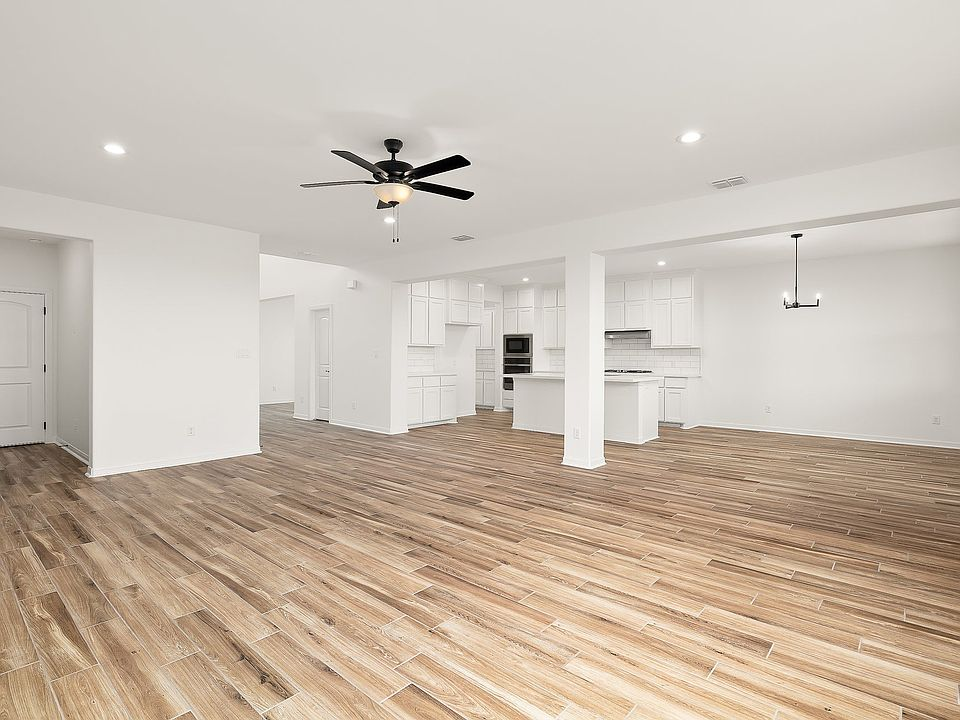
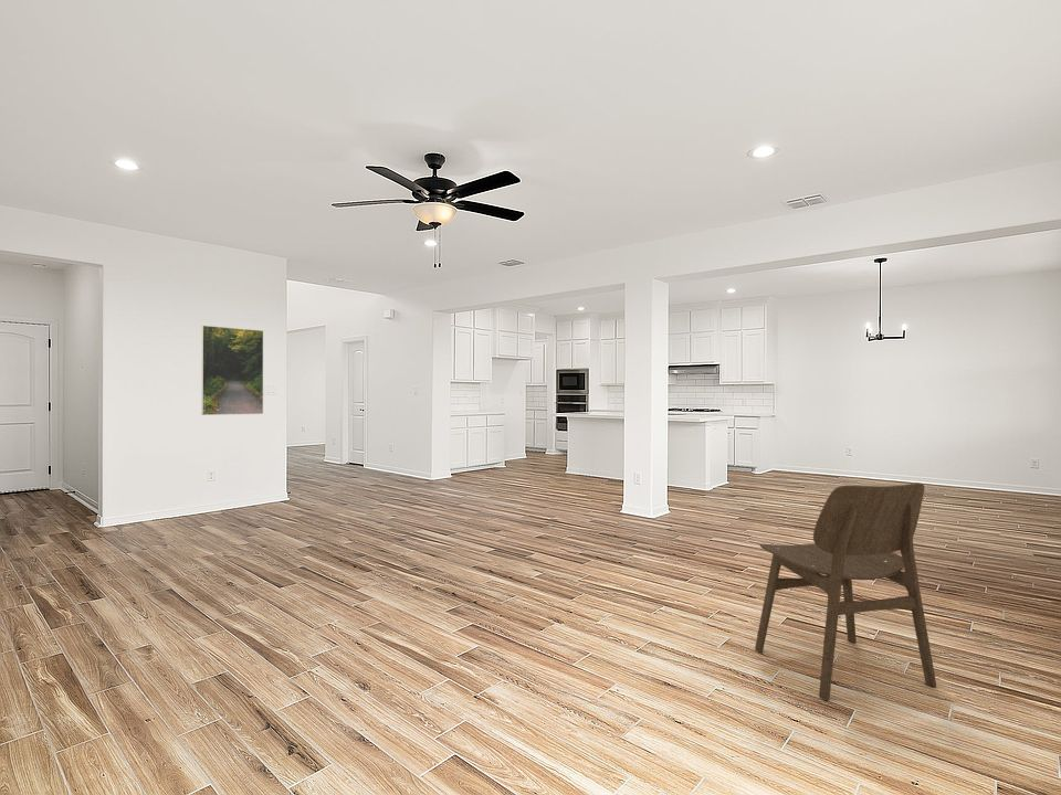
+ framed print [200,325,264,416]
+ dining chair [754,483,937,701]
